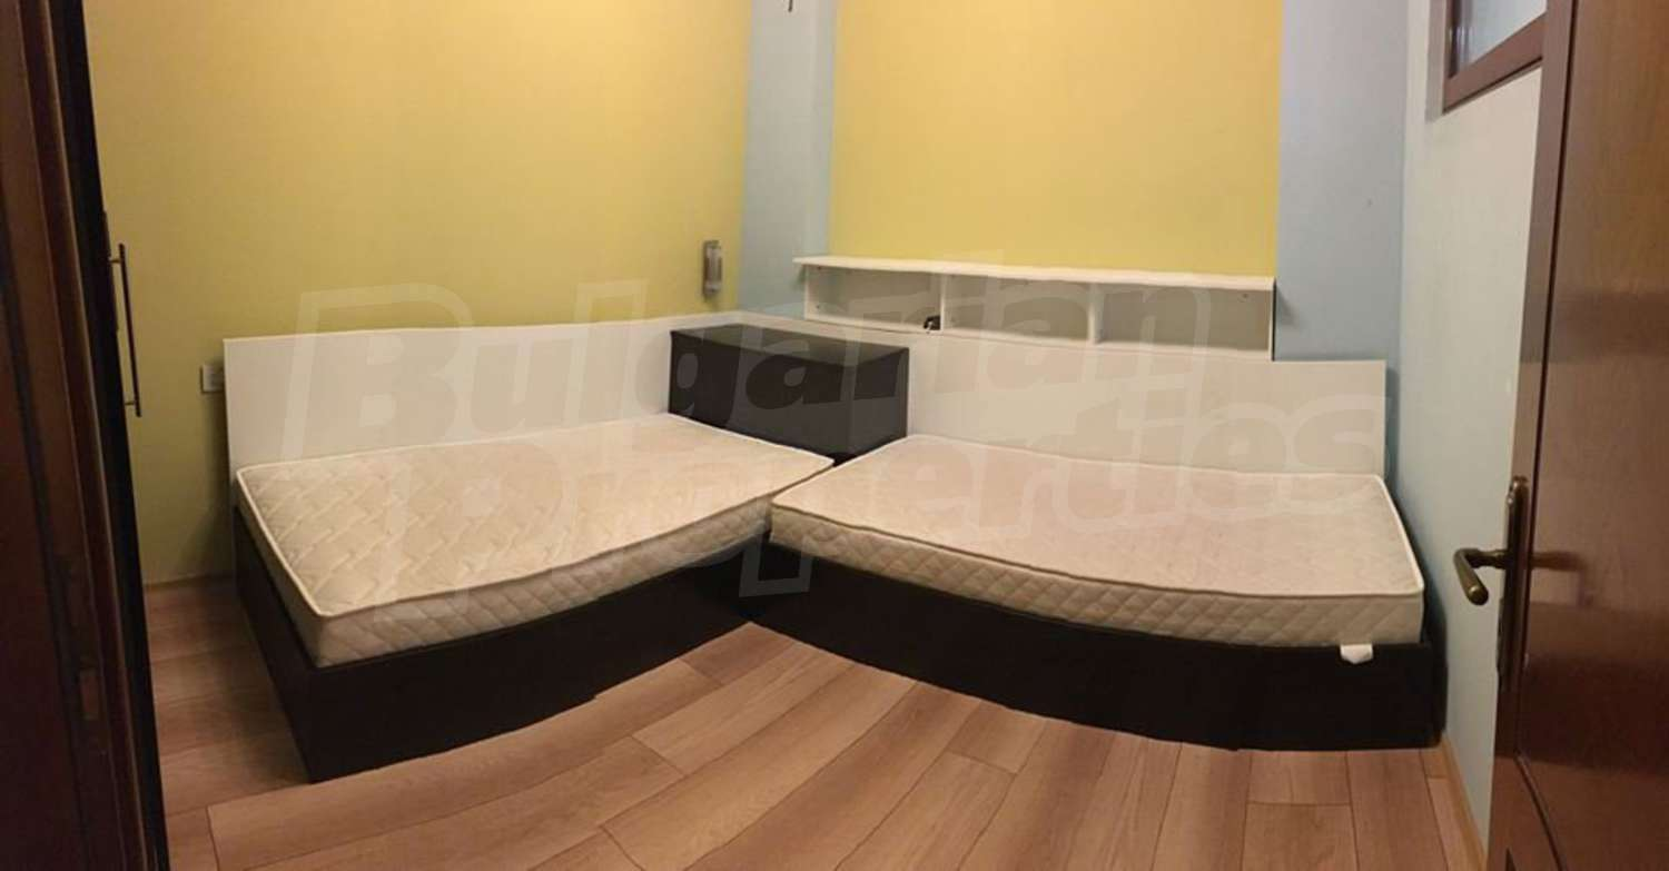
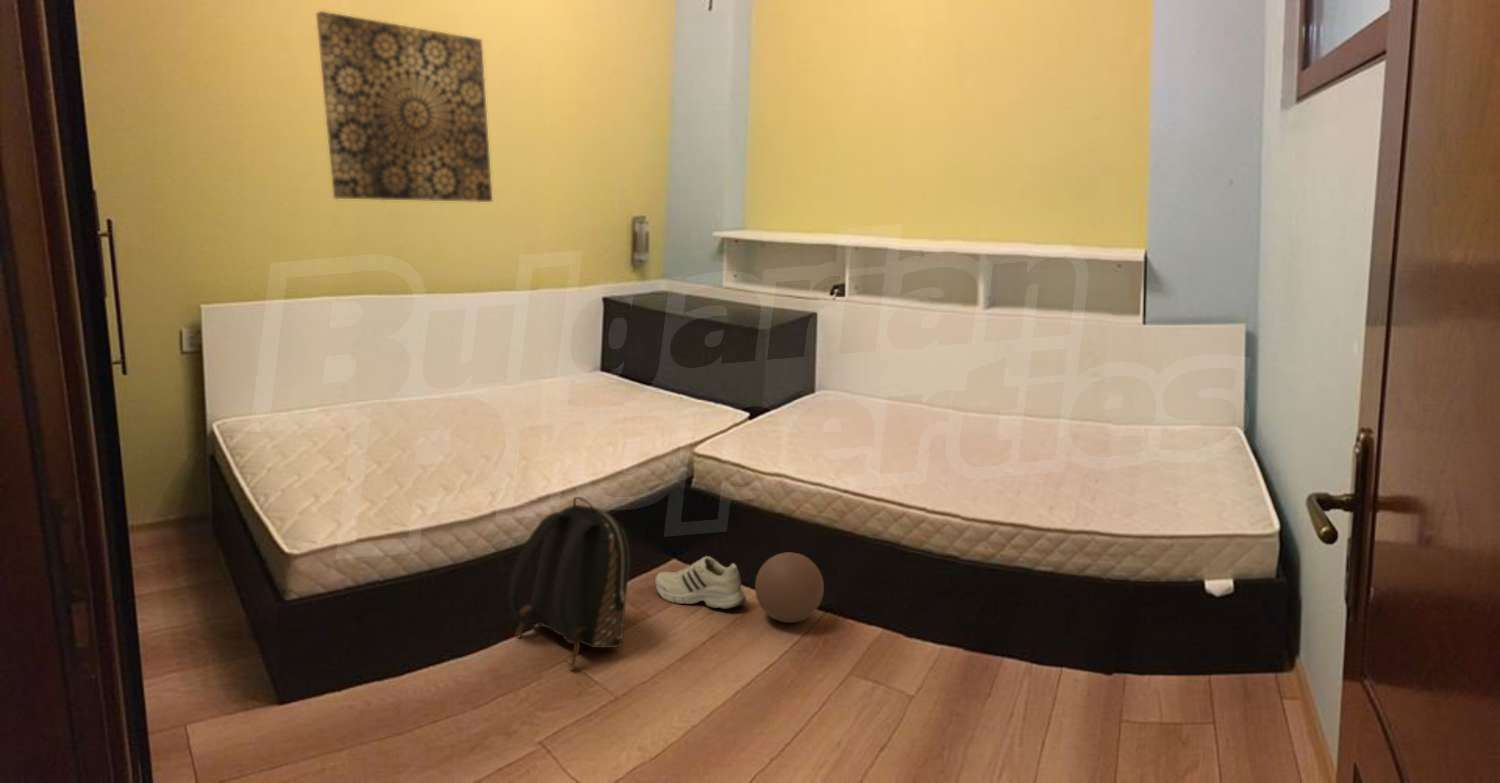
+ backpack [507,496,630,669]
+ ball [754,551,825,624]
+ wall art [315,10,493,203]
+ shoe [654,555,747,610]
